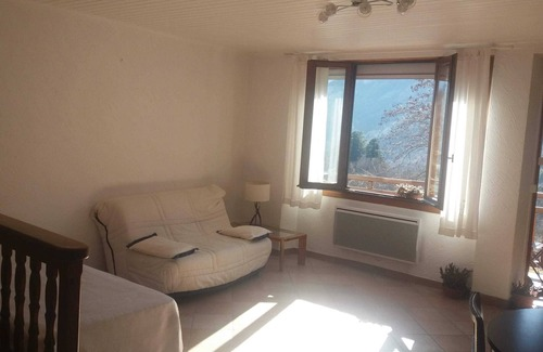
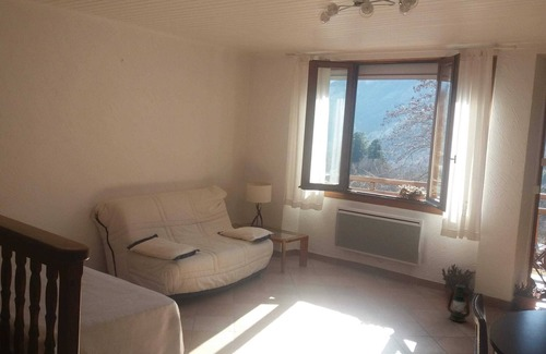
+ lantern [446,283,471,324]
